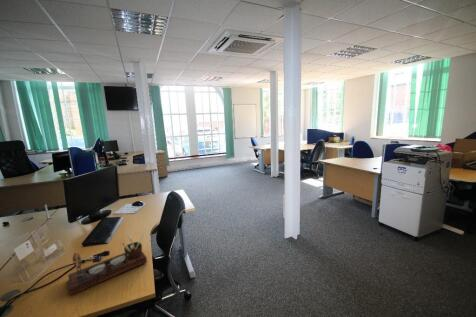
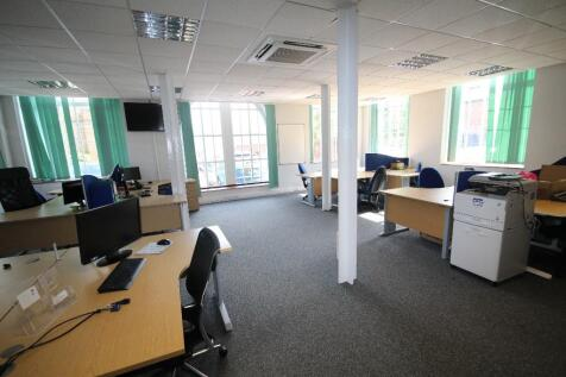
- desk organizer [67,232,148,296]
